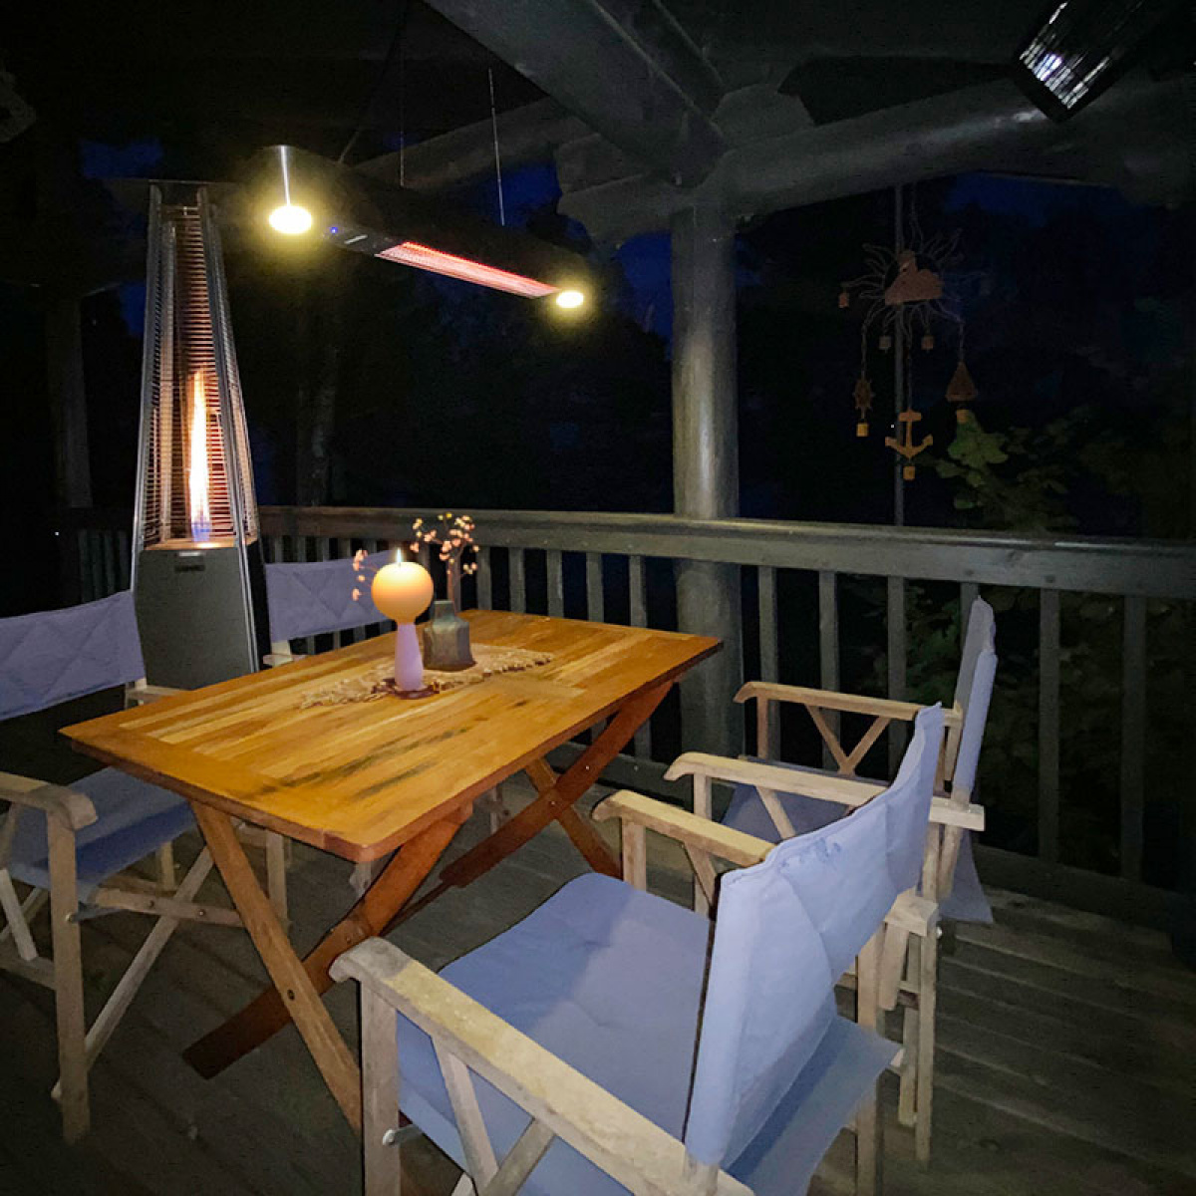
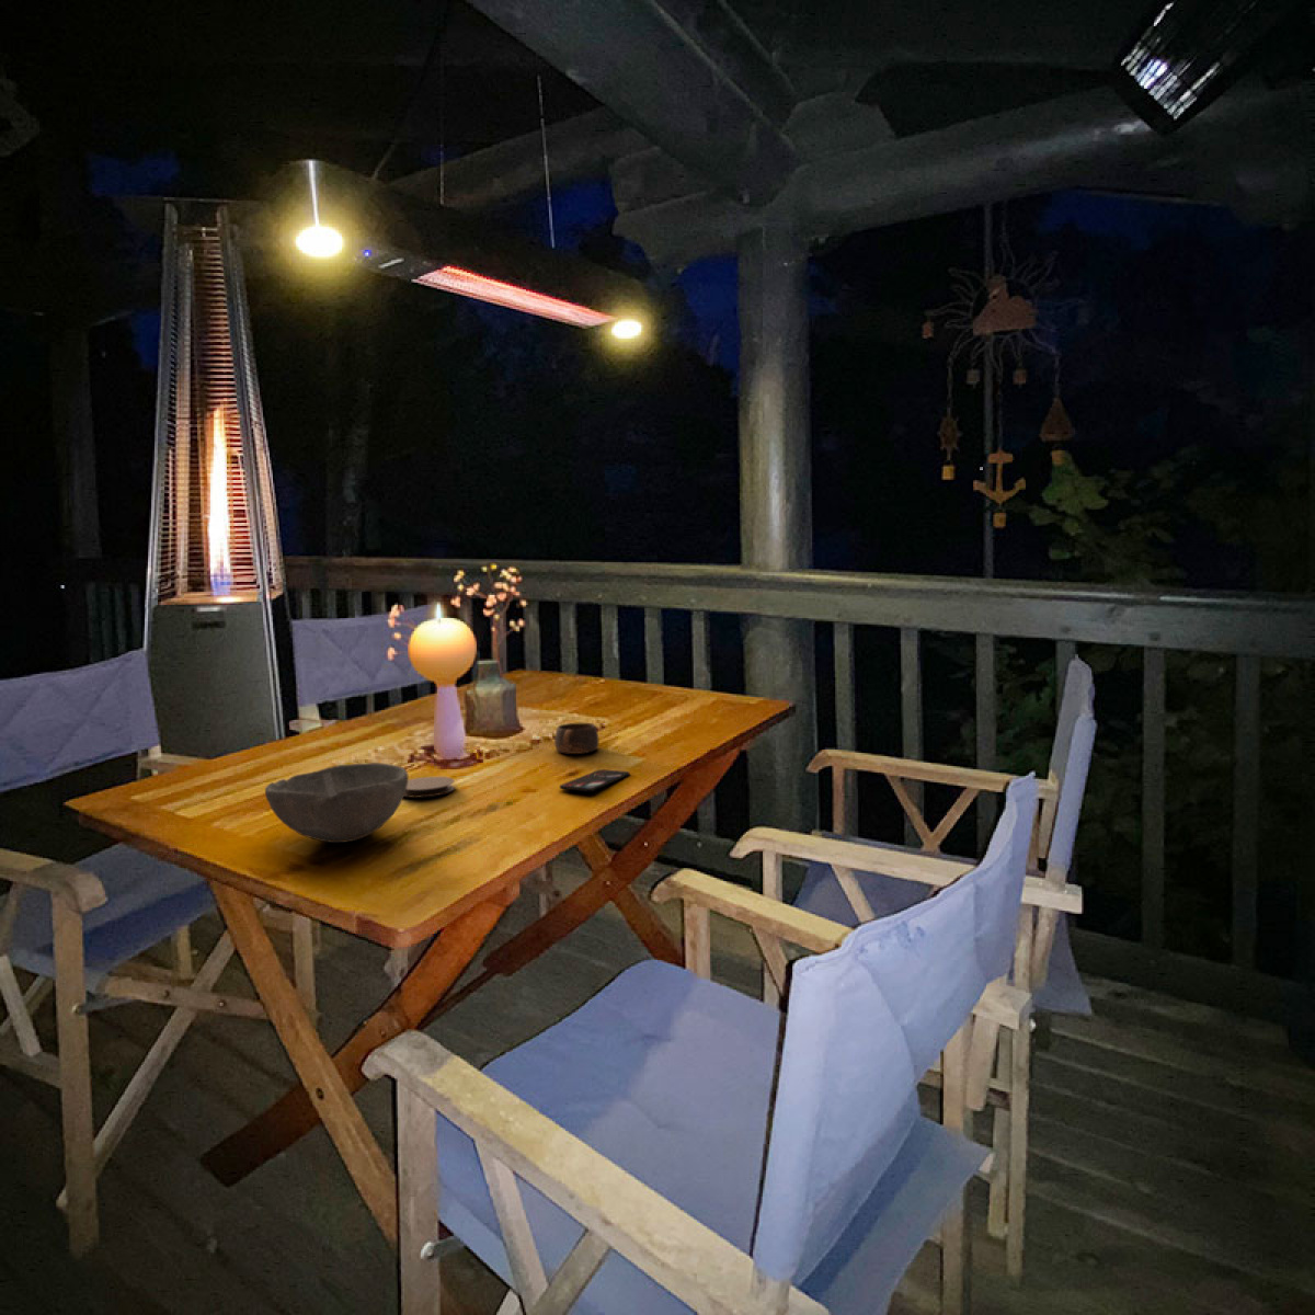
+ smartphone [559,768,631,792]
+ cup [554,723,600,755]
+ bowl [264,761,409,844]
+ coaster [403,776,456,798]
